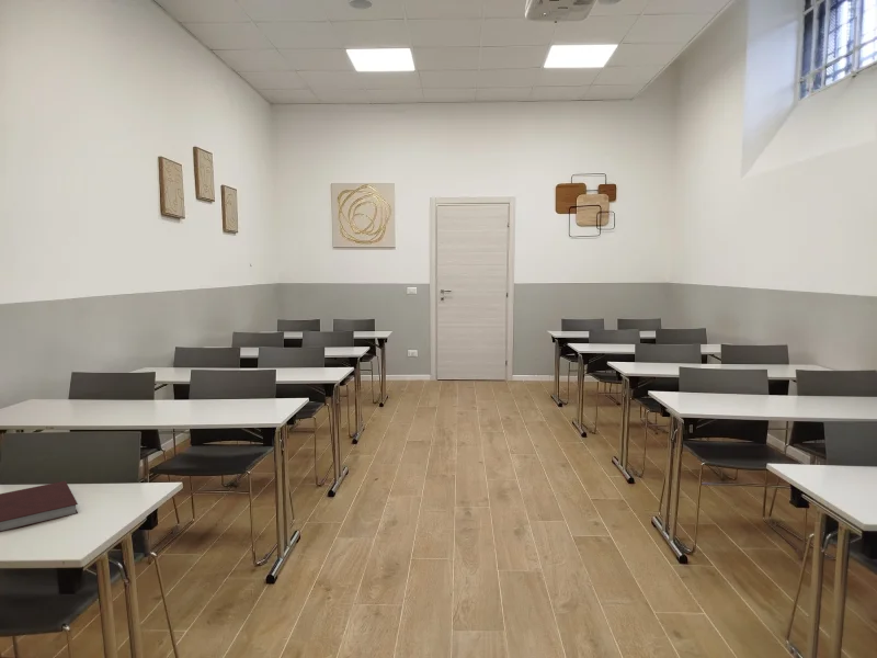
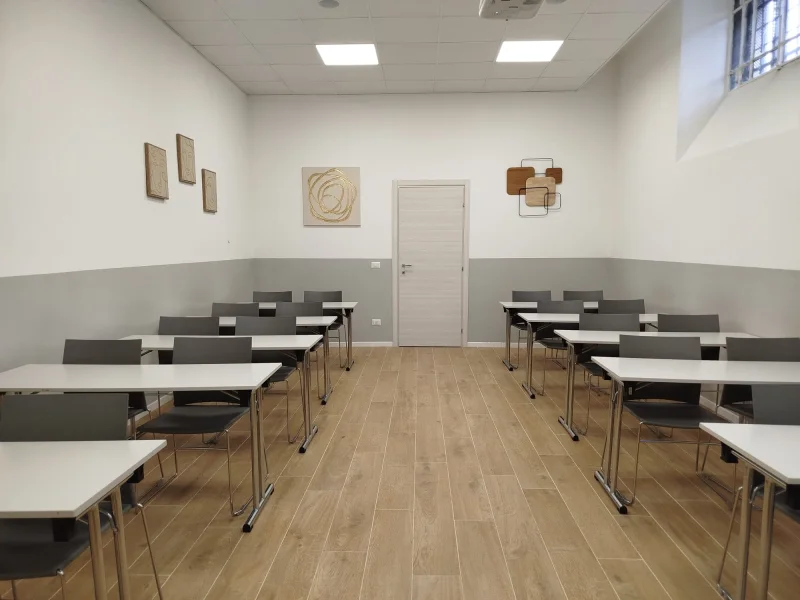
- notebook [0,480,79,533]
